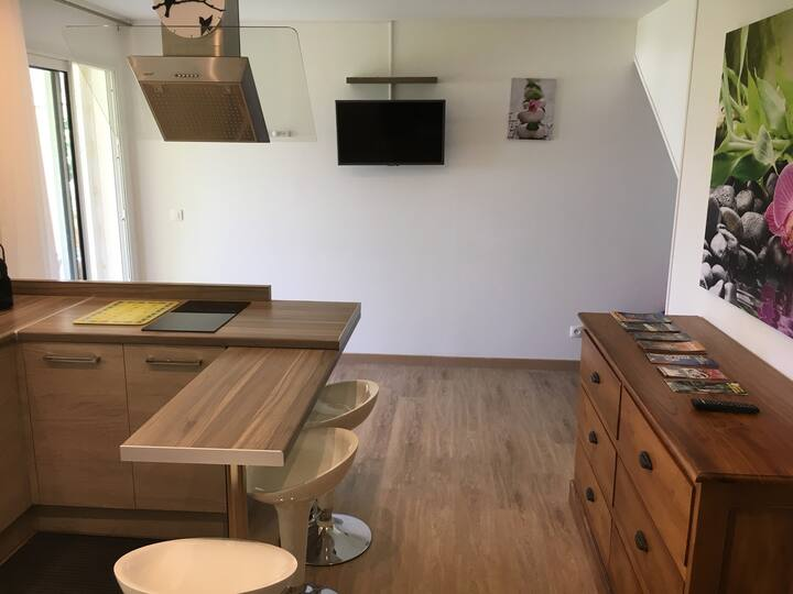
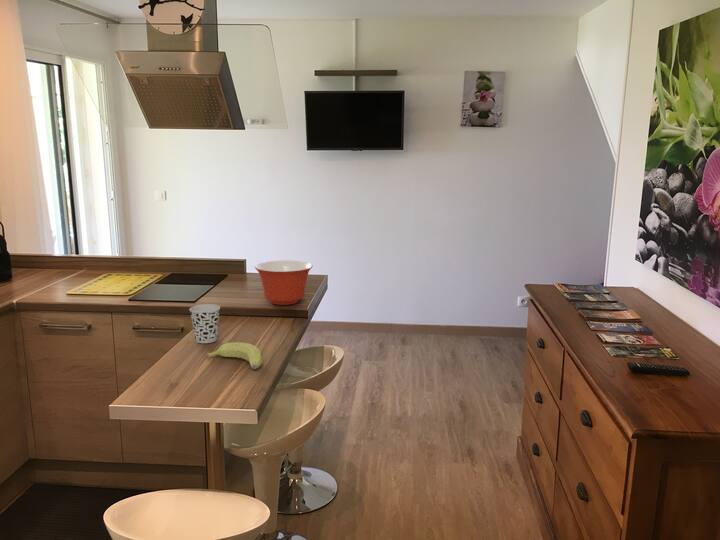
+ mixing bowl [254,260,314,306]
+ banana [206,341,263,370]
+ cup [188,303,221,344]
